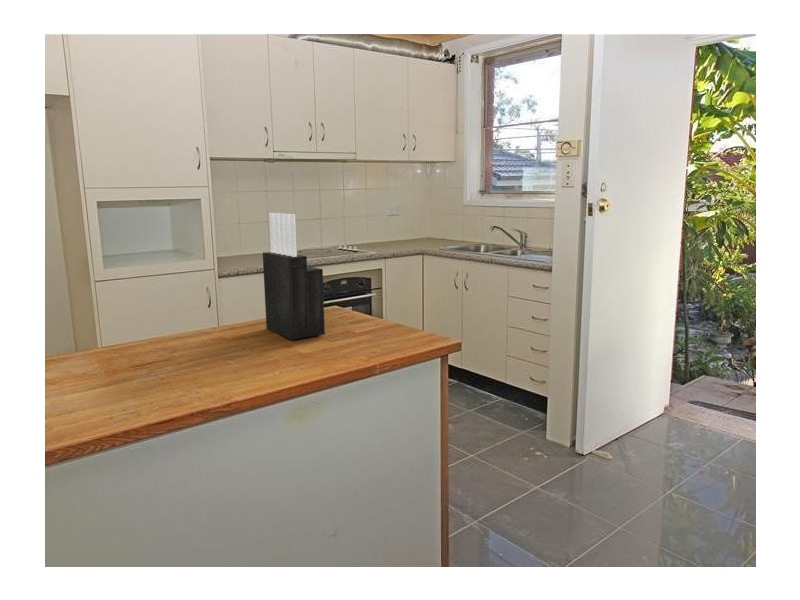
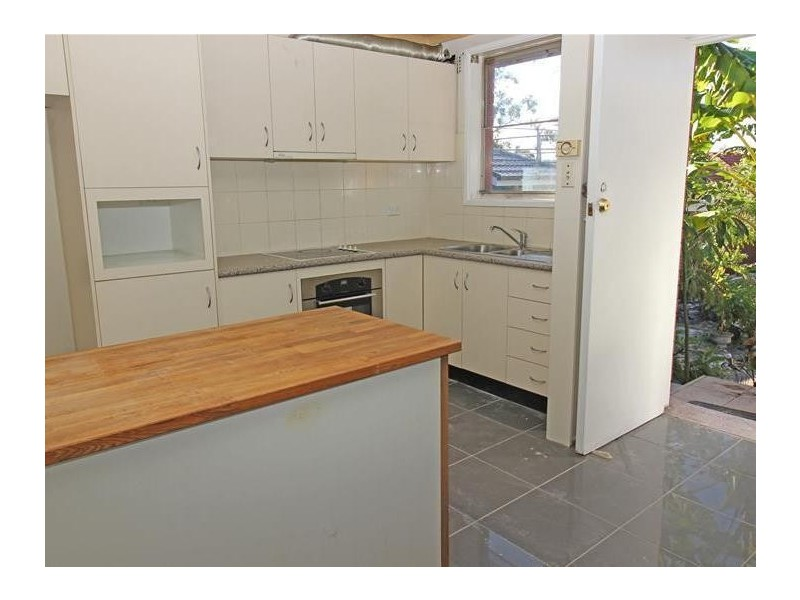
- knife block [262,212,326,341]
